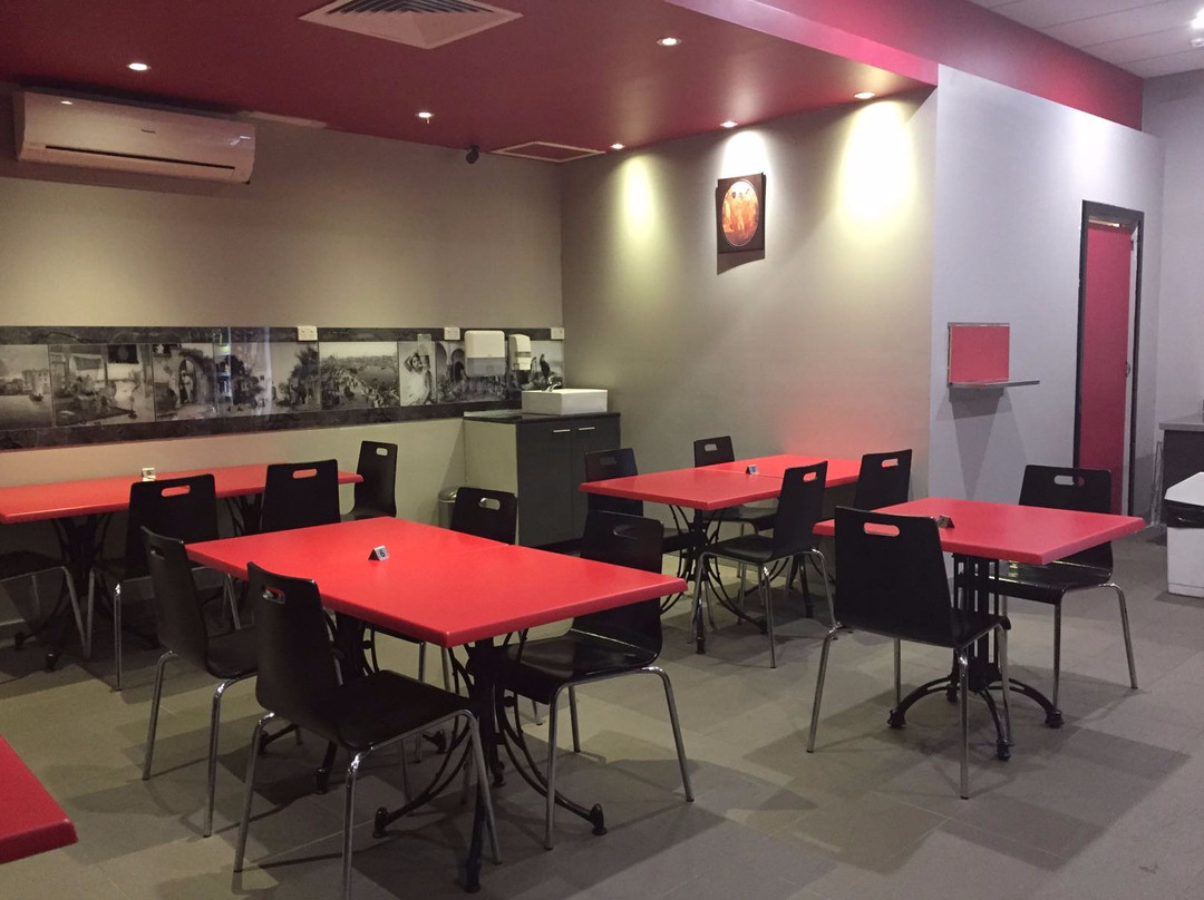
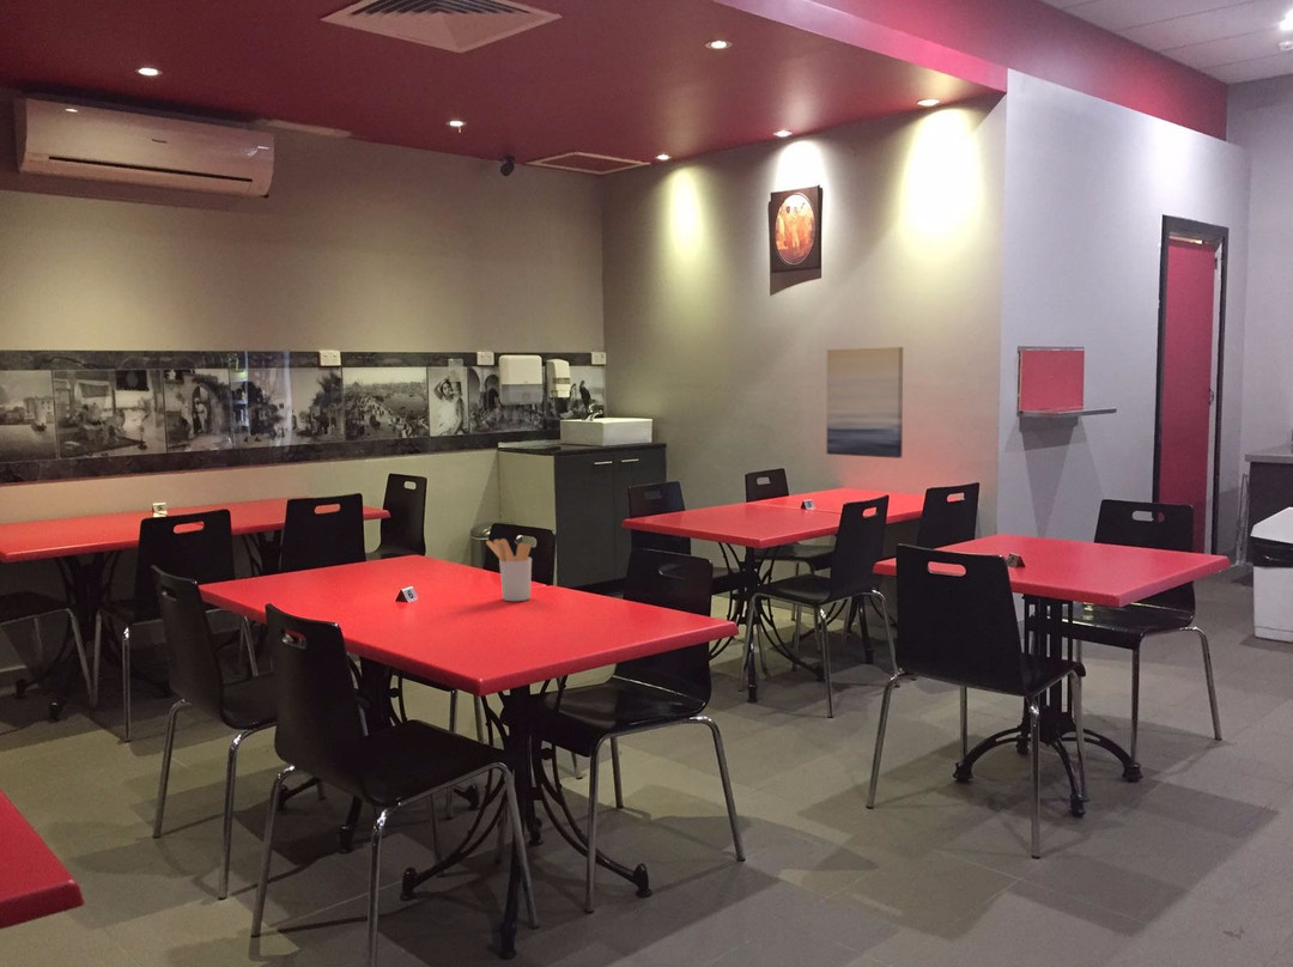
+ utensil holder [485,537,533,602]
+ wall art [826,346,904,460]
